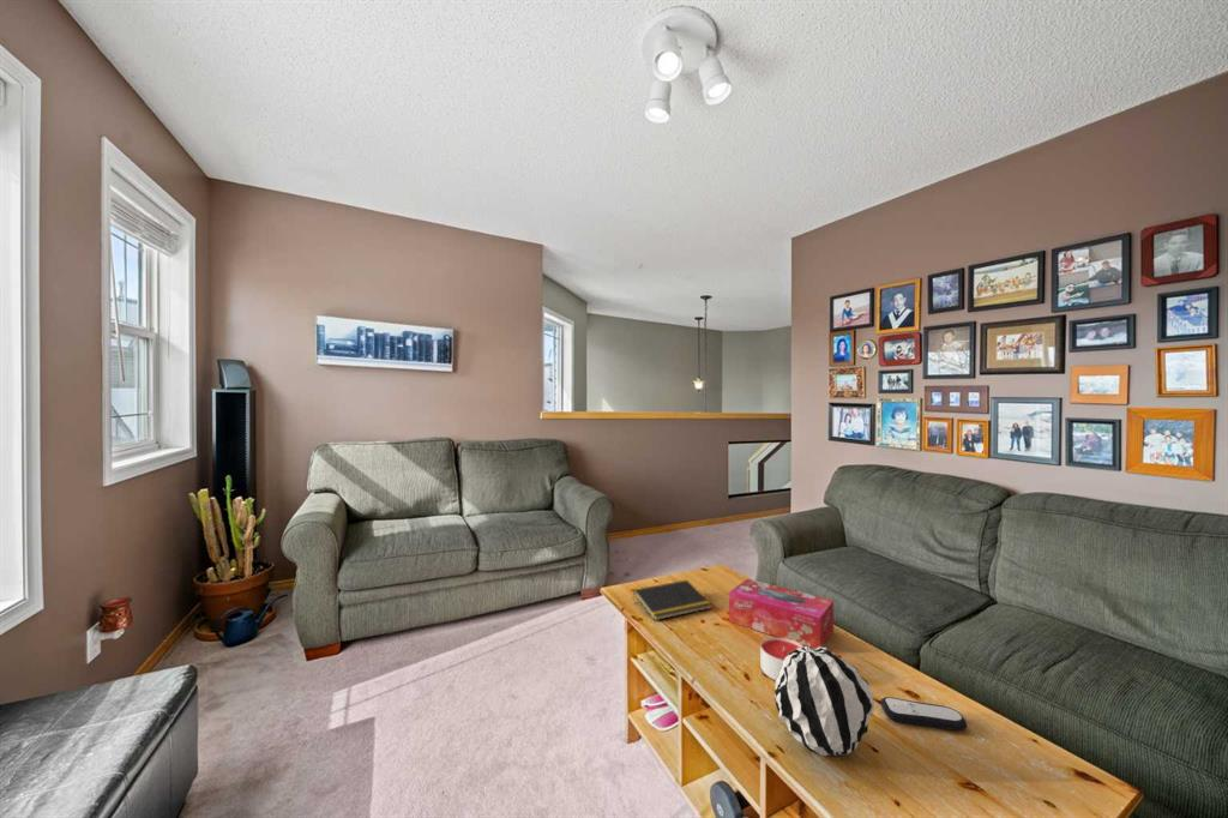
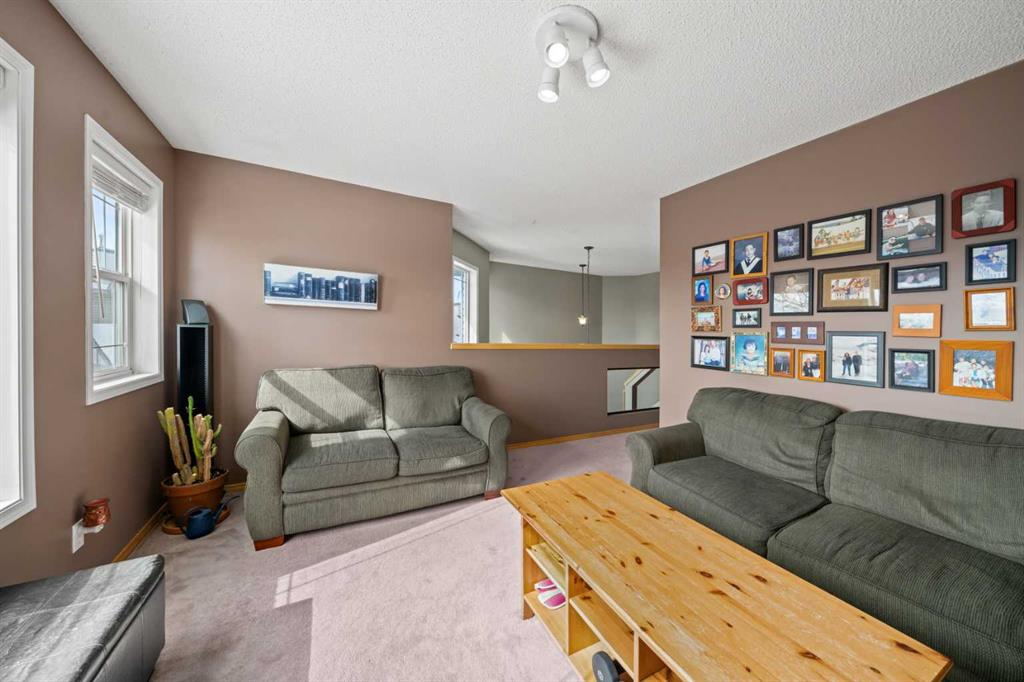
- candle [760,637,805,681]
- notepad [632,579,714,621]
- decorative ball [773,645,875,757]
- remote control [880,696,968,732]
- tissue box [728,578,835,649]
